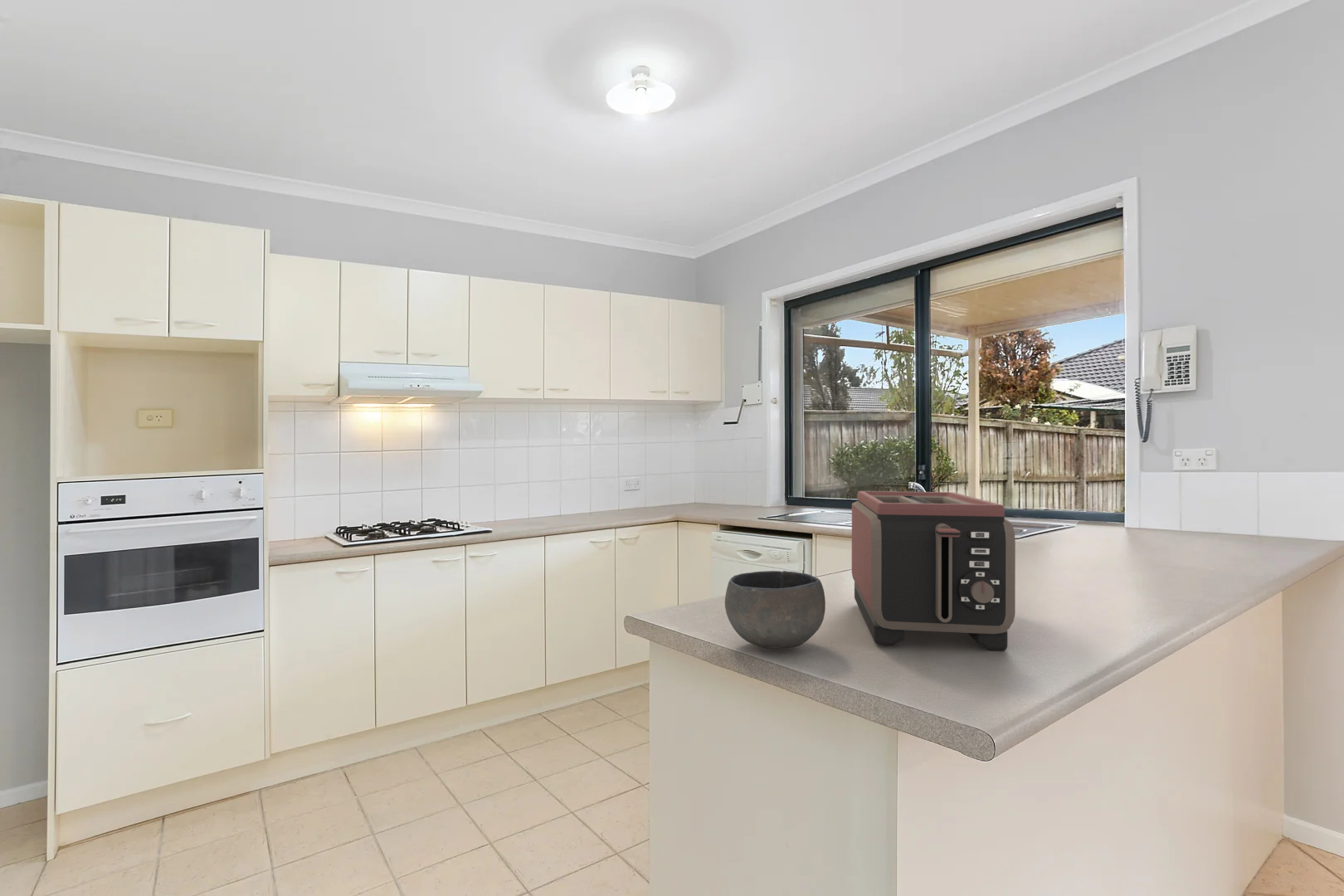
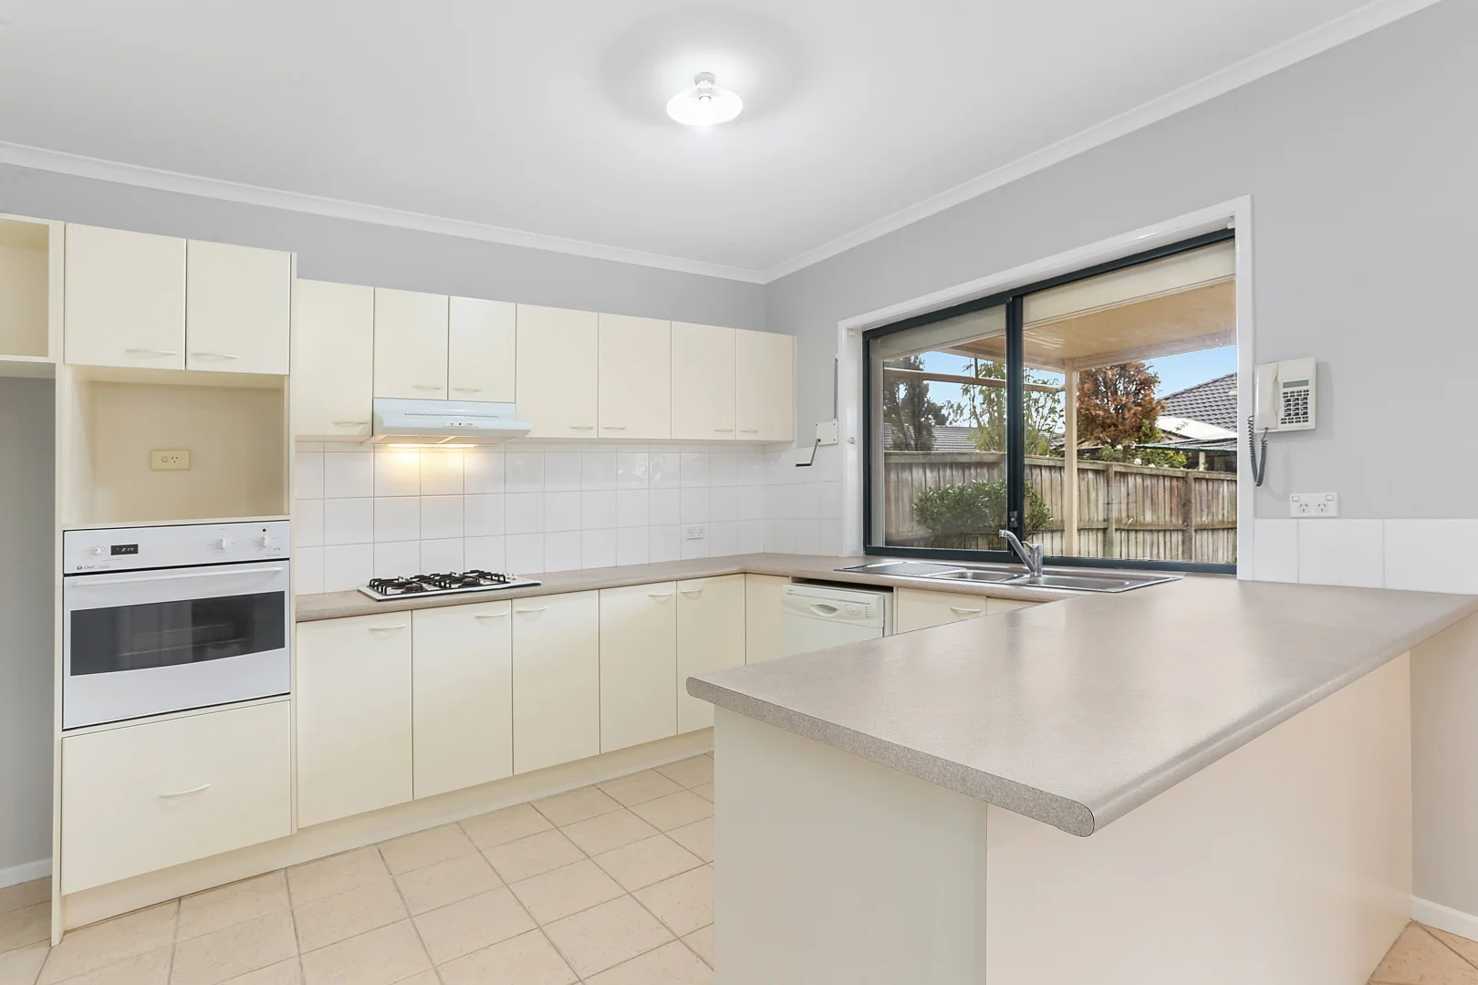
- toaster [851,490,1016,652]
- bowl [724,570,826,650]
